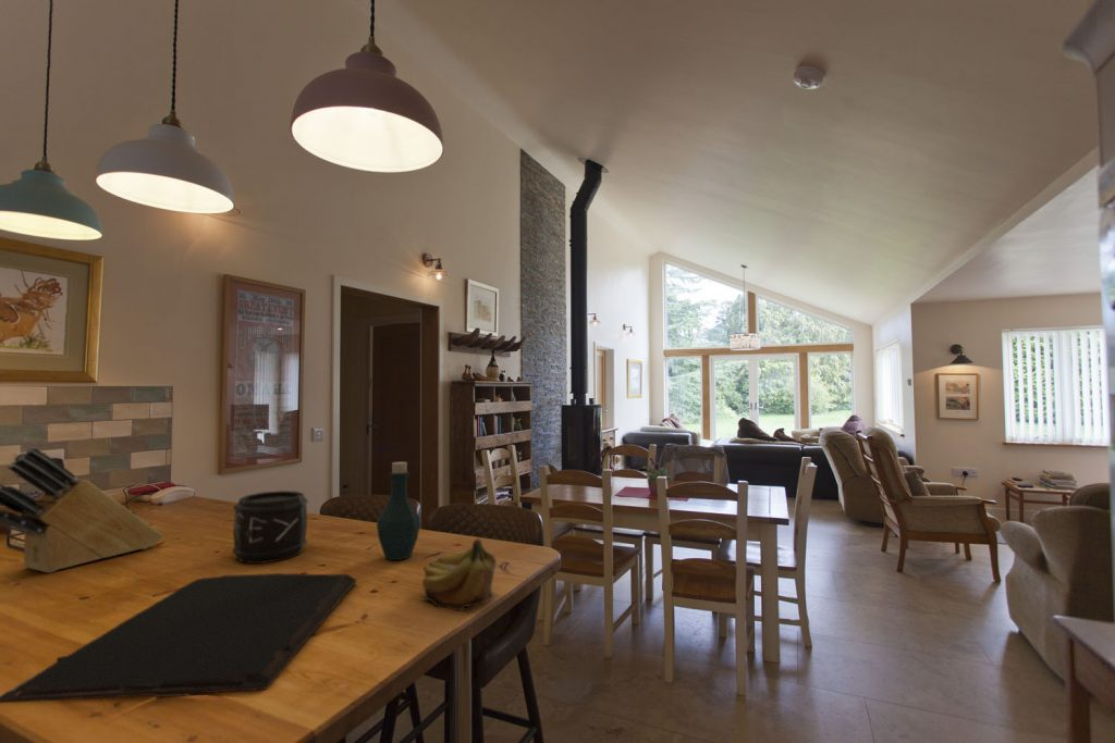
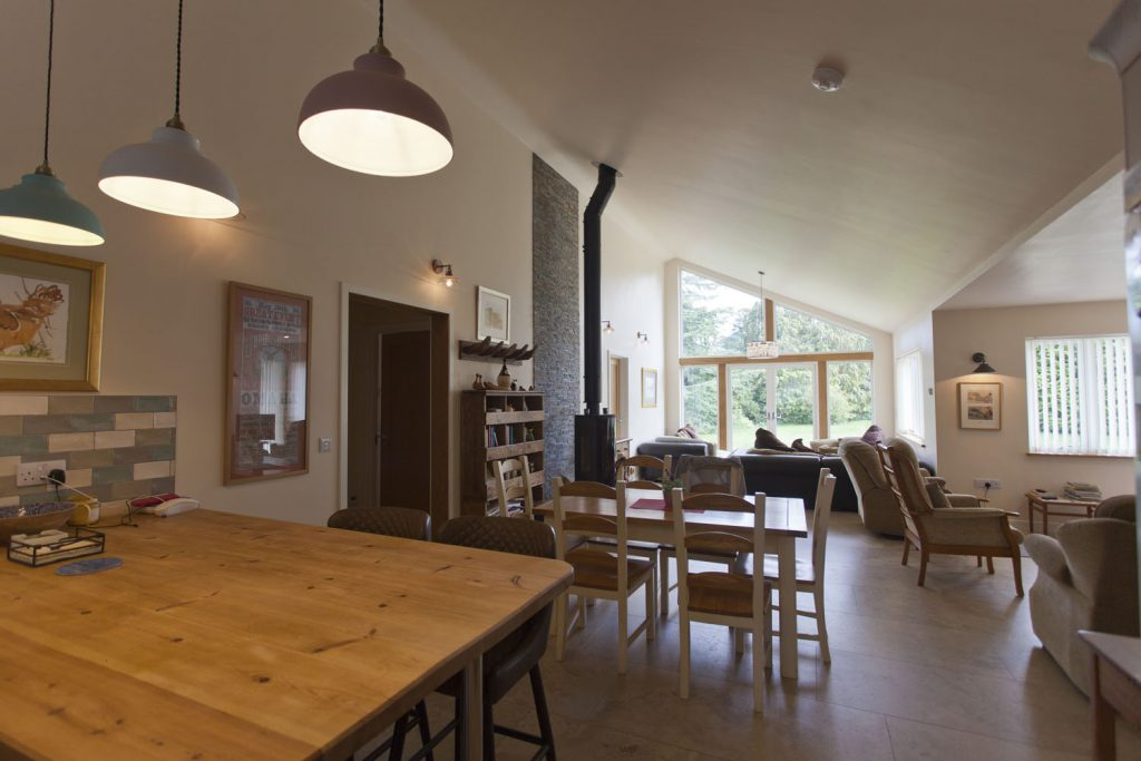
- knife block [0,446,163,574]
- fruit [419,537,498,612]
- cutting board [0,572,357,705]
- bottle [376,461,421,561]
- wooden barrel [231,490,309,565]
